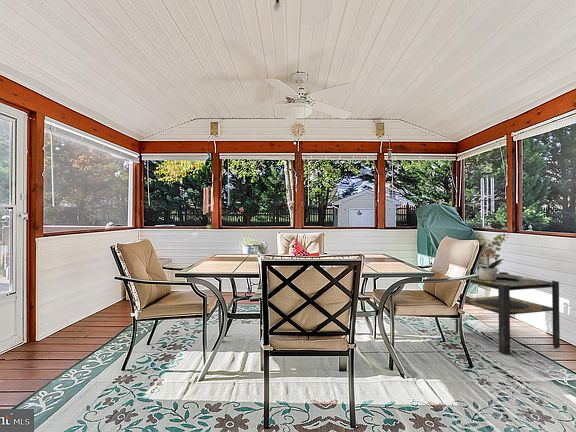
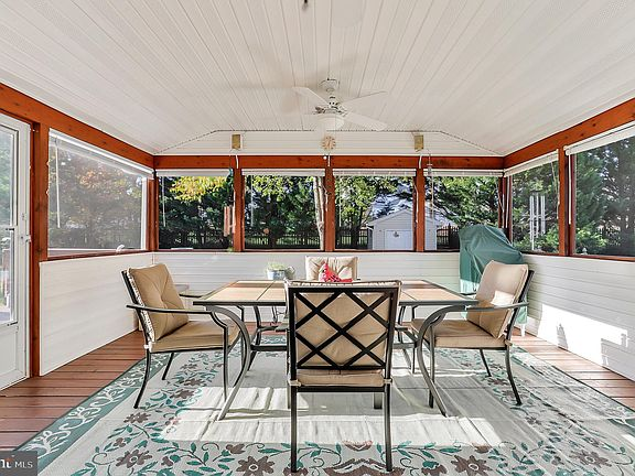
- side table [455,271,561,356]
- potted plant [476,232,510,281]
